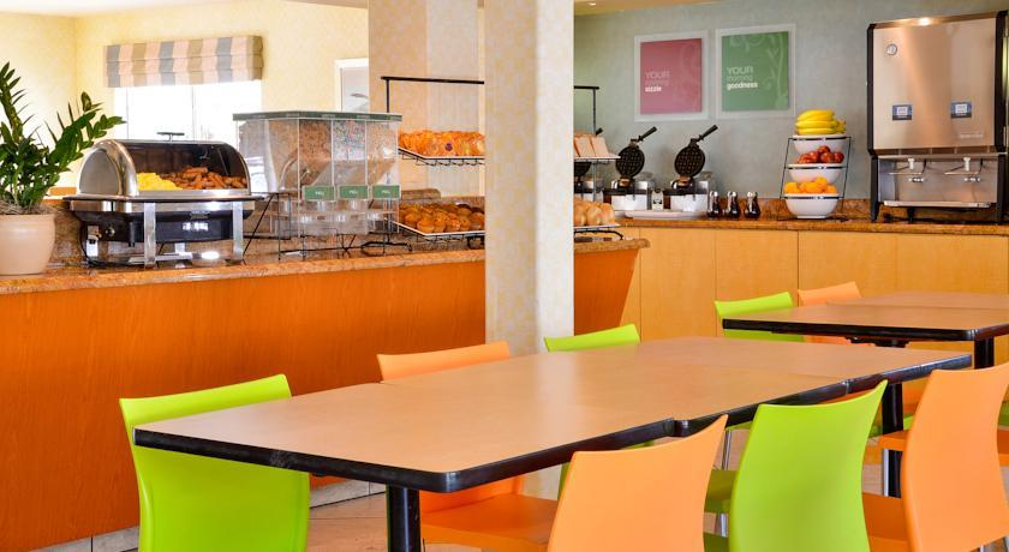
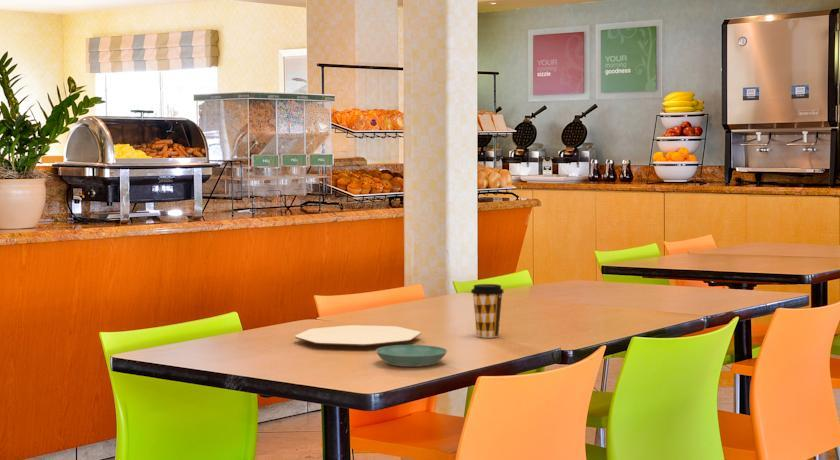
+ coffee cup [470,283,505,339]
+ saucer [375,344,448,368]
+ plate [294,324,422,347]
